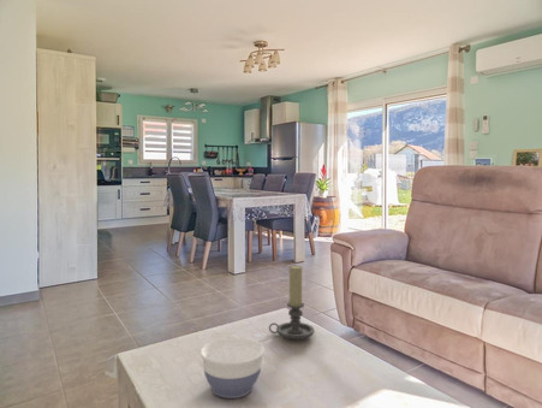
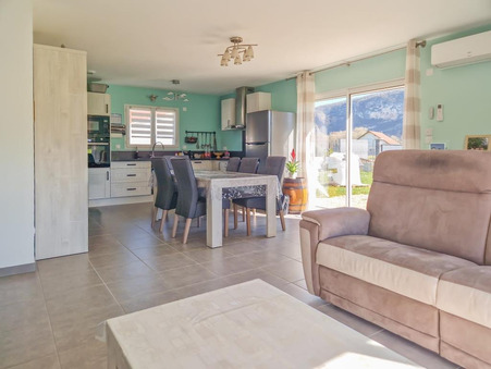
- candle holder [268,265,316,341]
- bowl [199,336,266,400]
